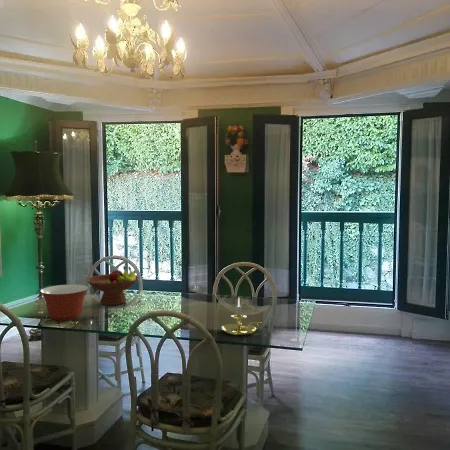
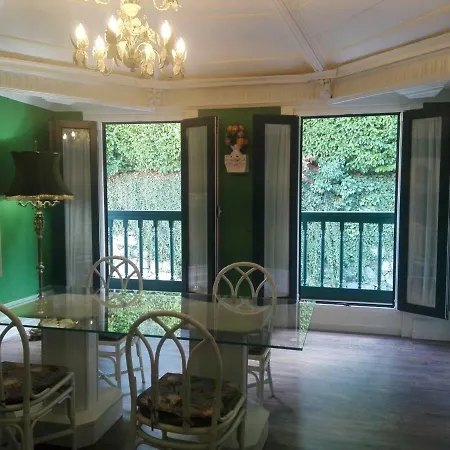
- candle holder [221,297,262,336]
- fruit bowl [85,265,140,306]
- mixing bowl [39,284,89,322]
